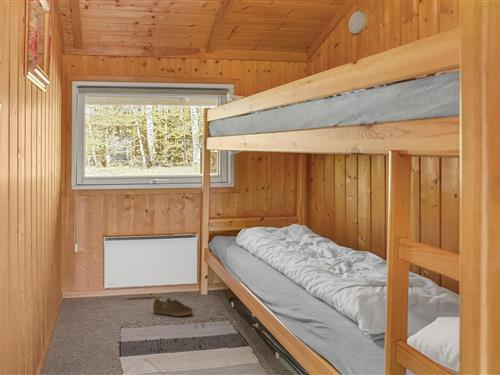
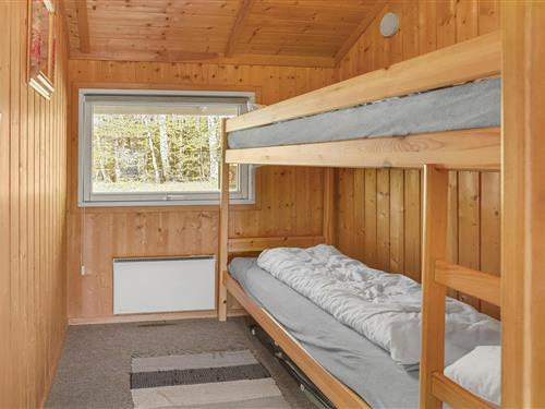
- sneaker [152,296,194,317]
